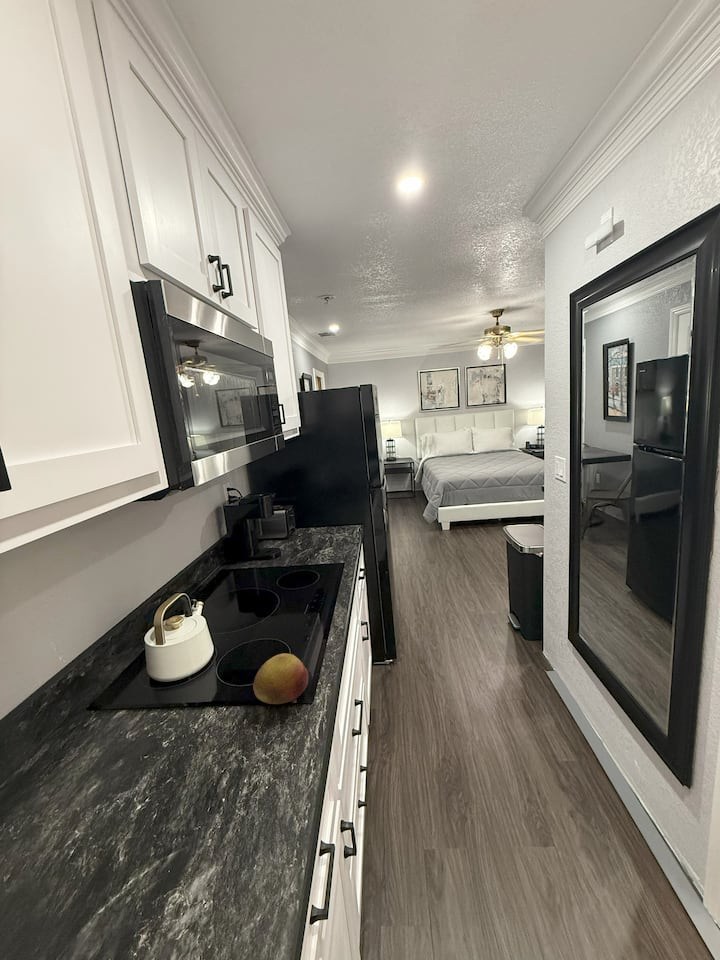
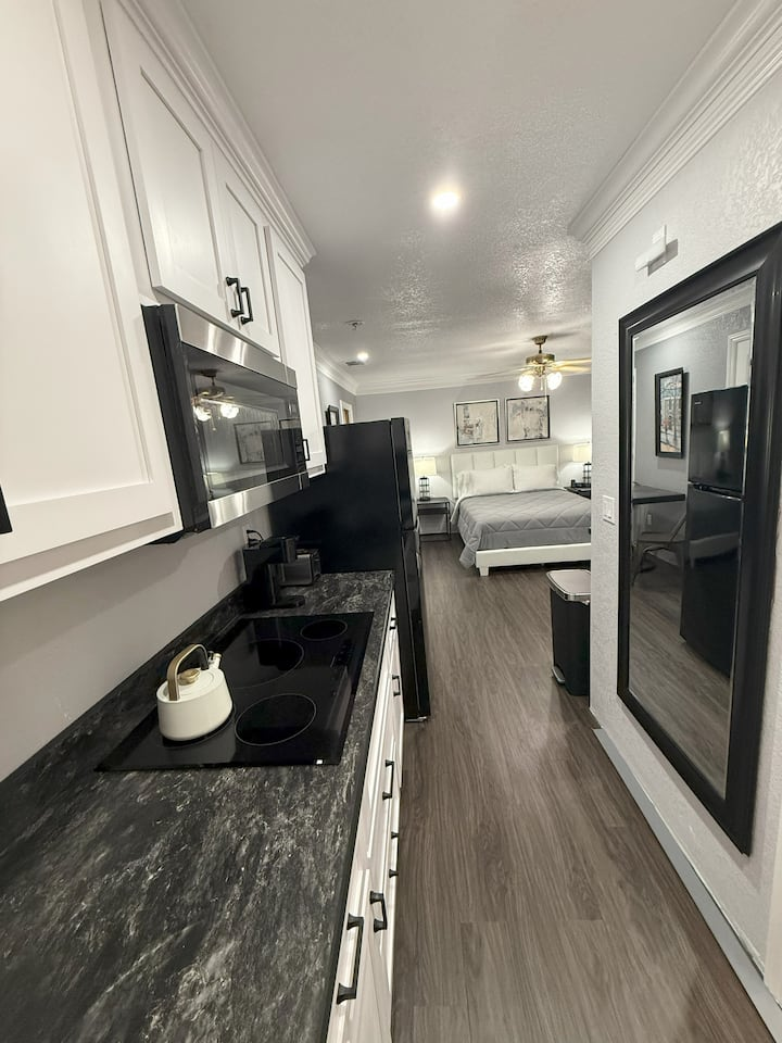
- fruit [252,652,309,705]
